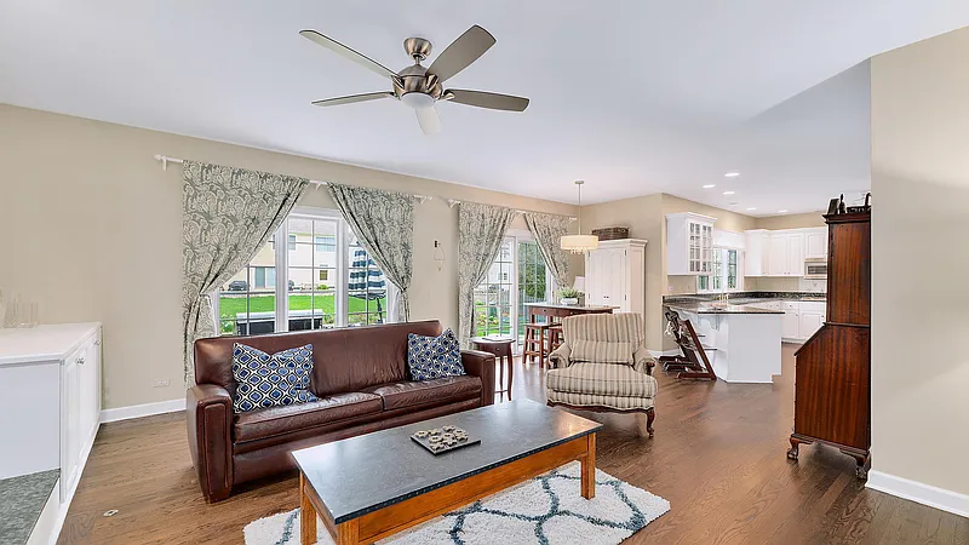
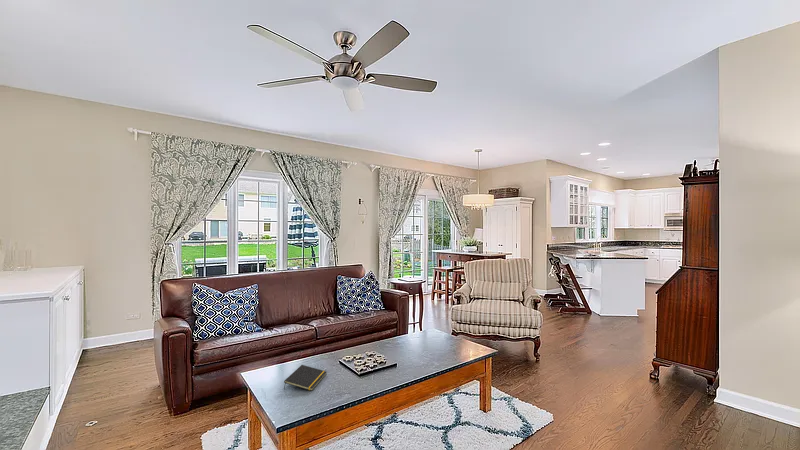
+ notepad [283,364,327,392]
